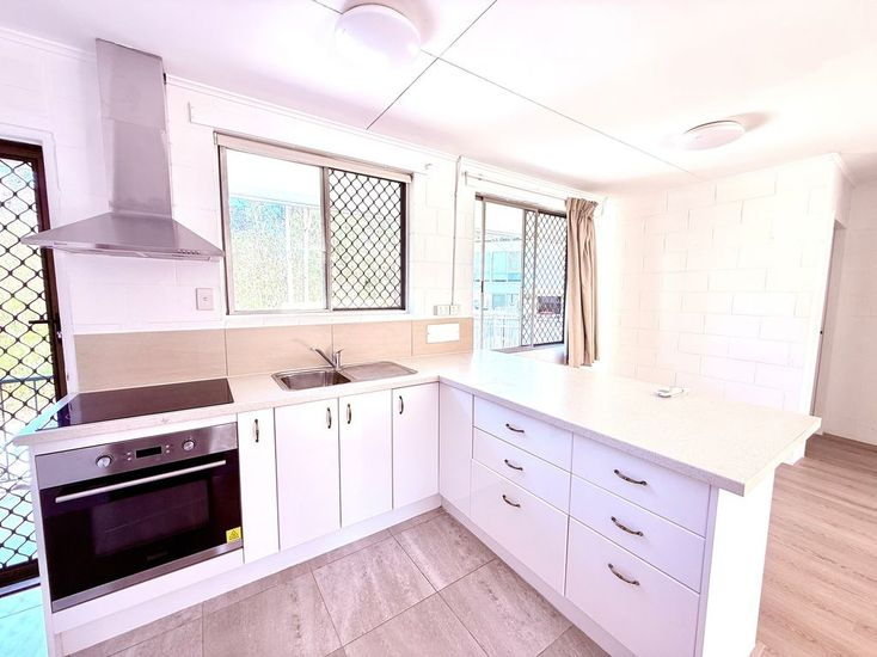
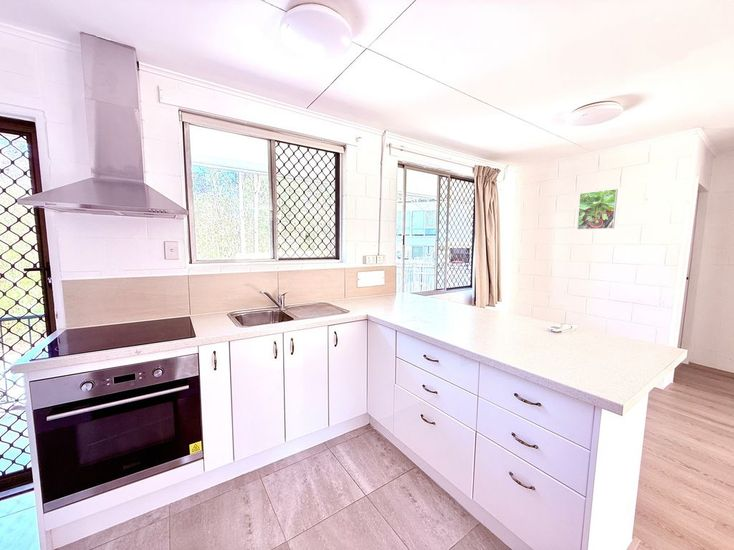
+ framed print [576,188,619,231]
